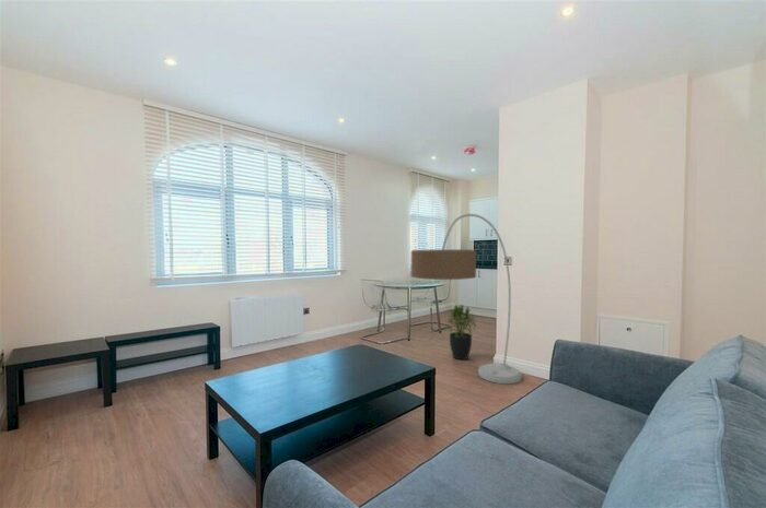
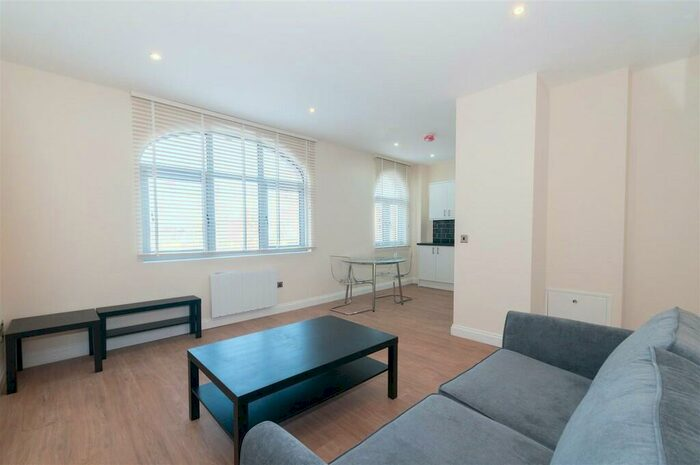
- floor lamp [410,213,523,385]
- potted plant [442,304,478,361]
